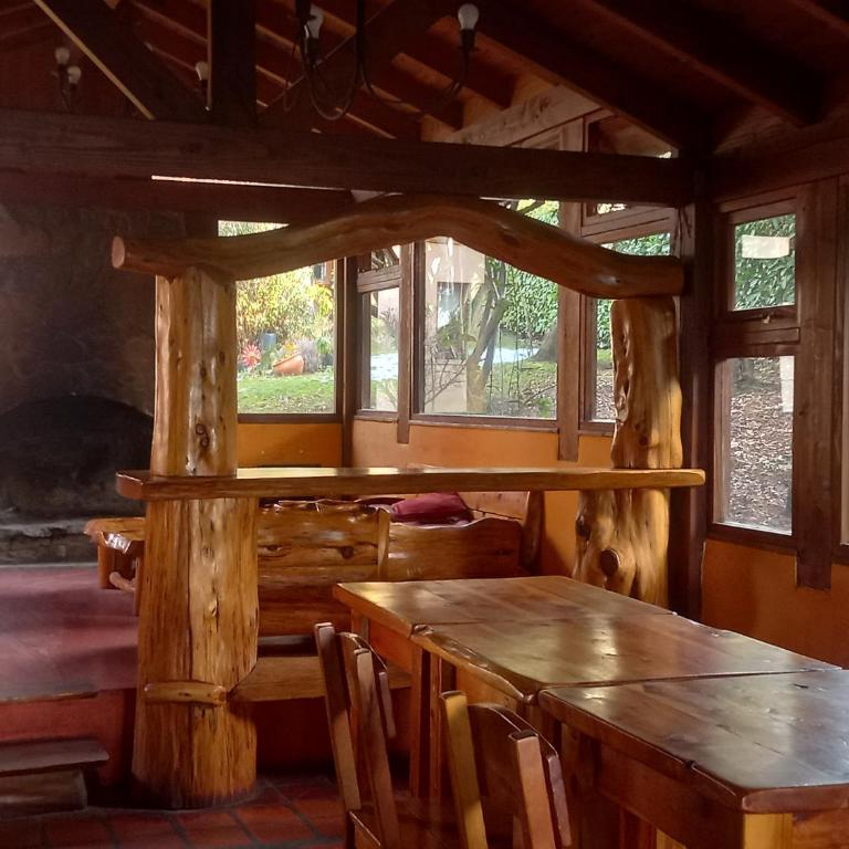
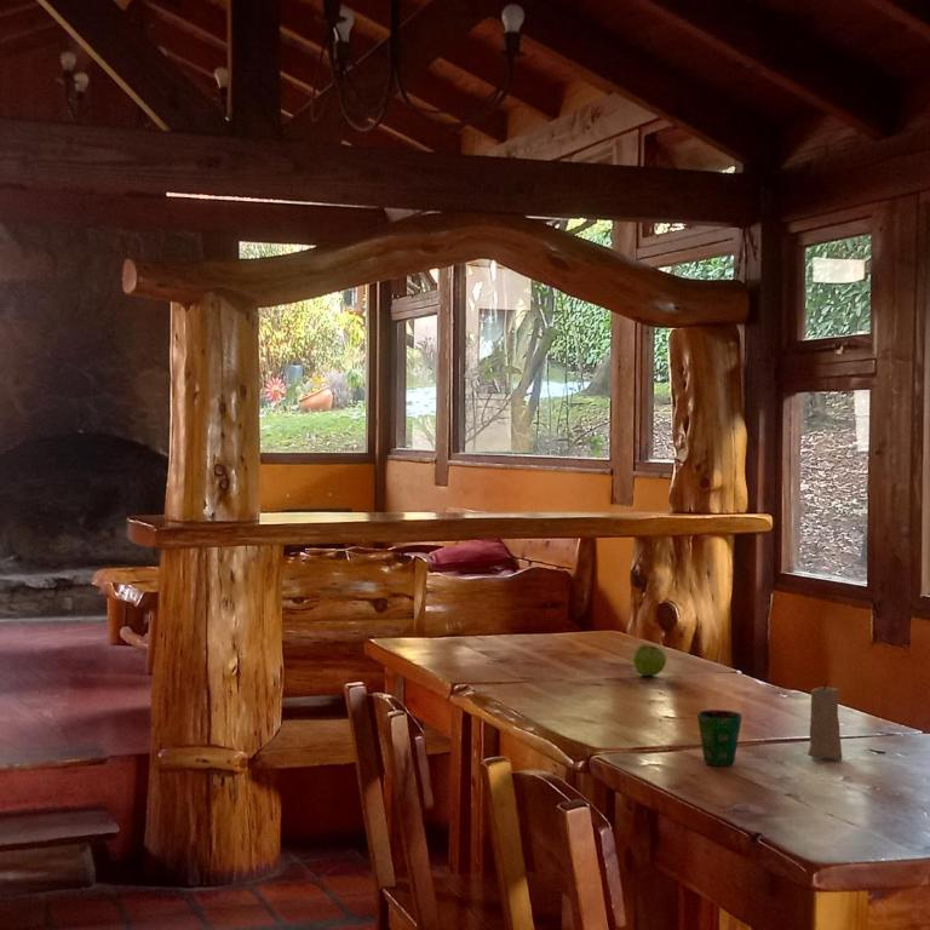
+ candle [806,679,843,760]
+ cup [696,708,744,767]
+ fruit [632,643,667,677]
